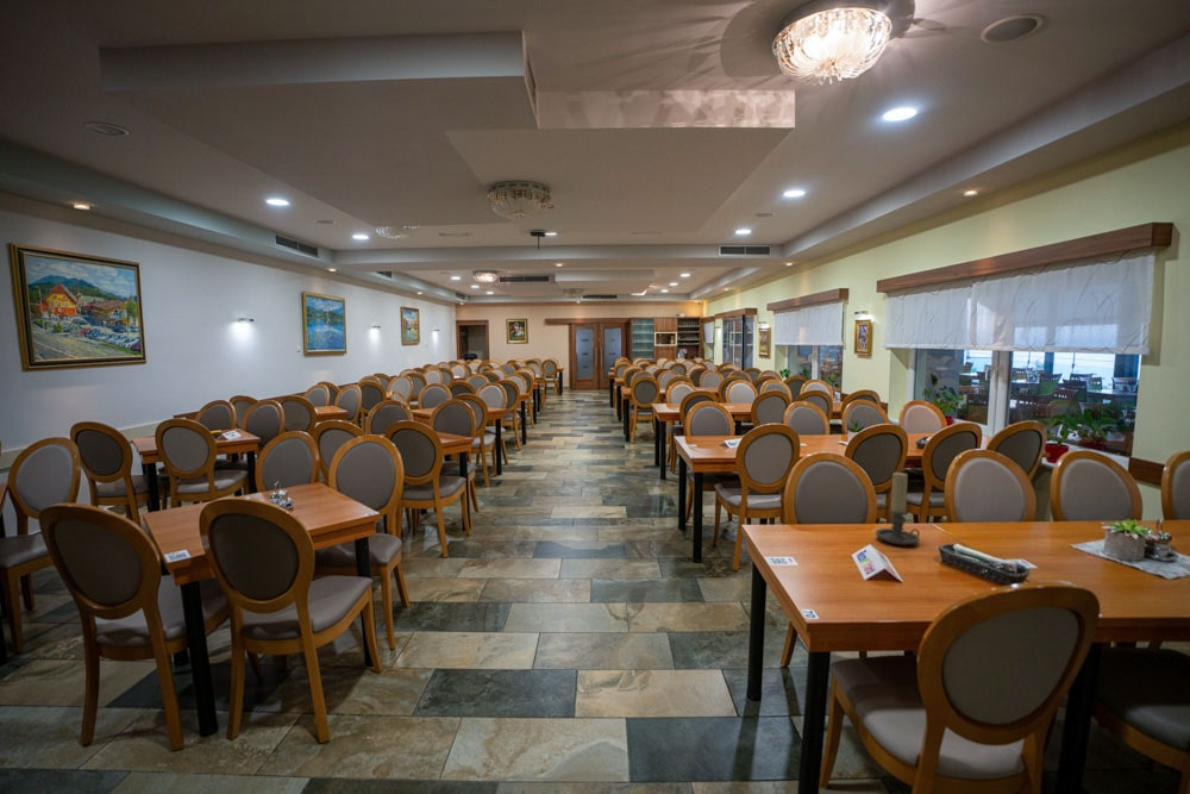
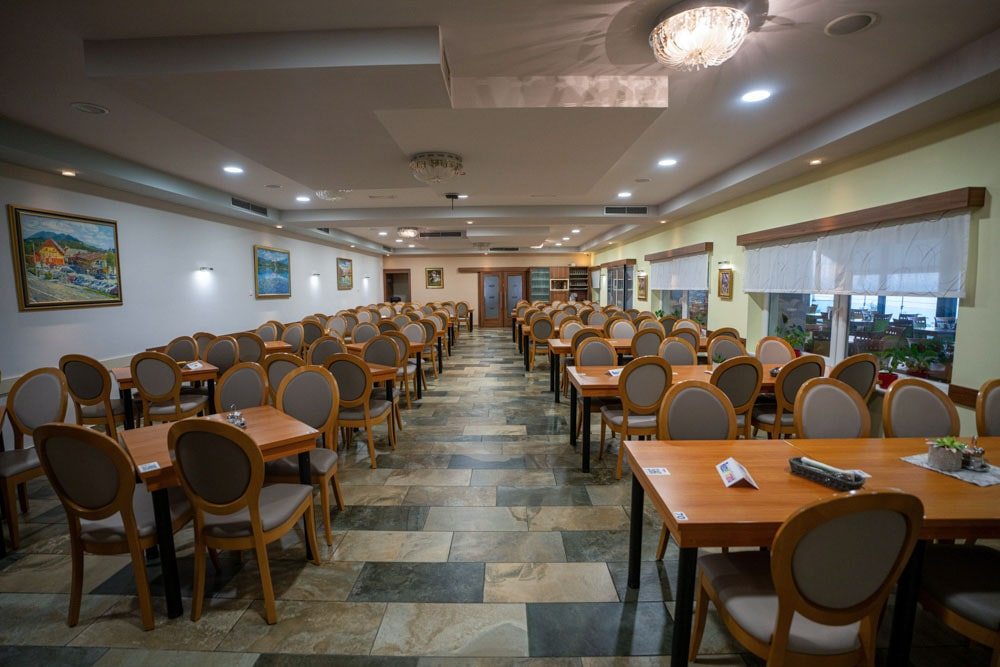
- candle holder [875,471,921,546]
